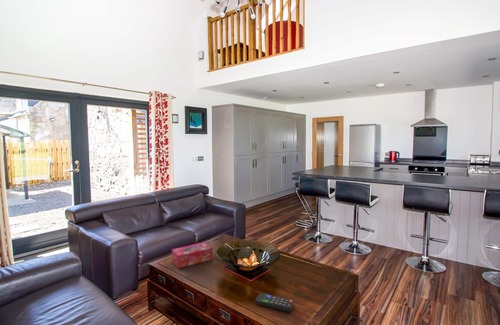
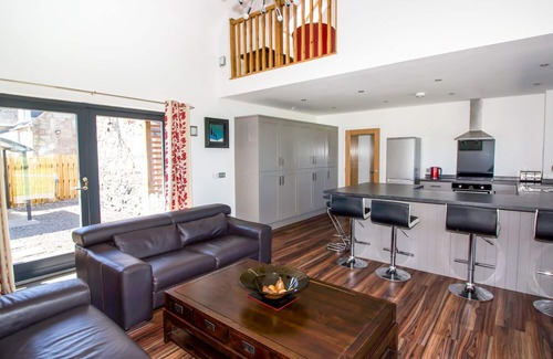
- tissue box [171,241,214,269]
- remote control [255,292,295,313]
